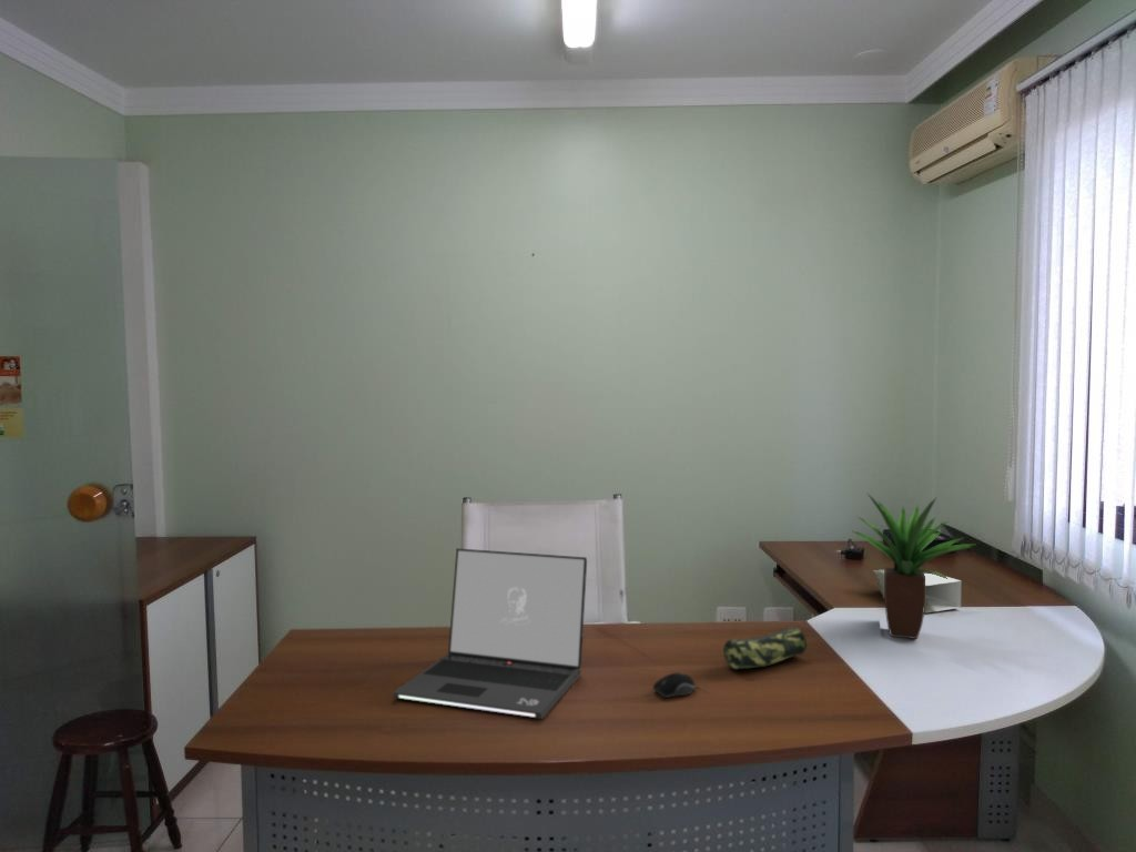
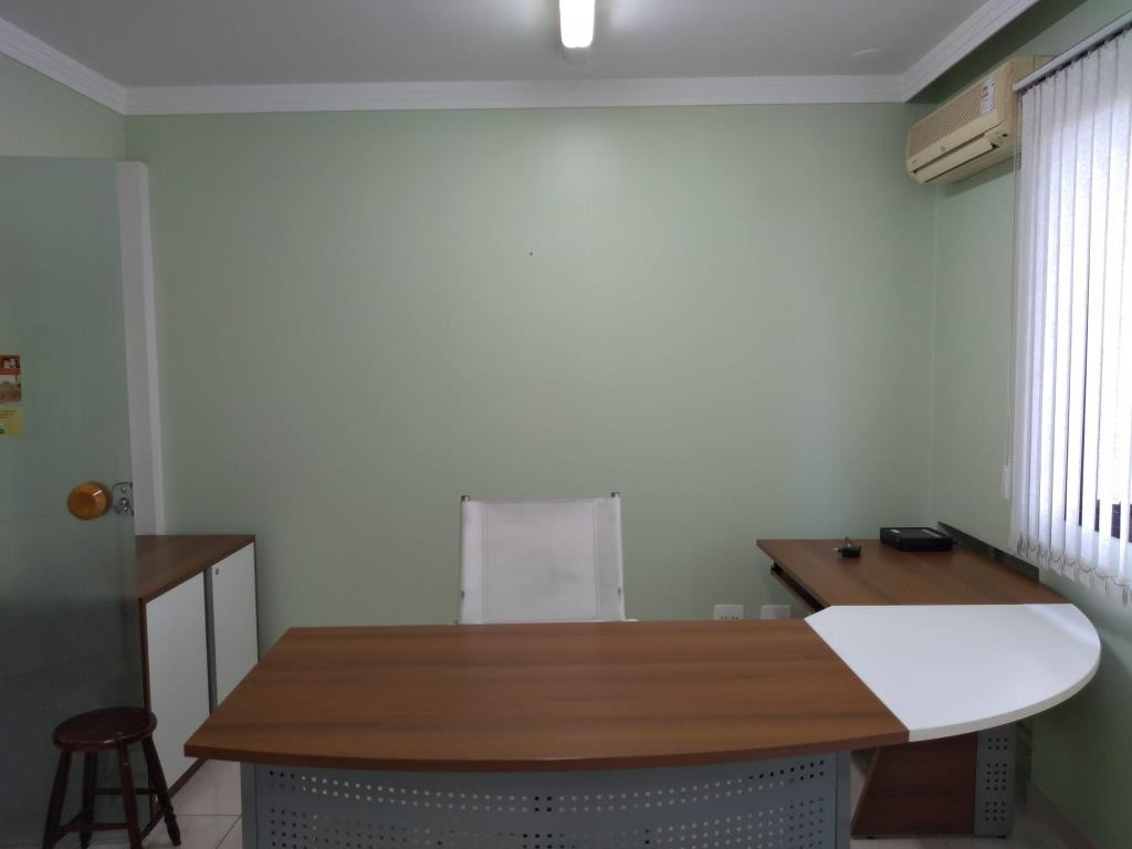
- laptop [392,547,588,720]
- computer mouse [651,671,697,699]
- pencil case [722,626,808,671]
- potted plant [850,493,975,640]
- tissue box [872,568,963,615]
